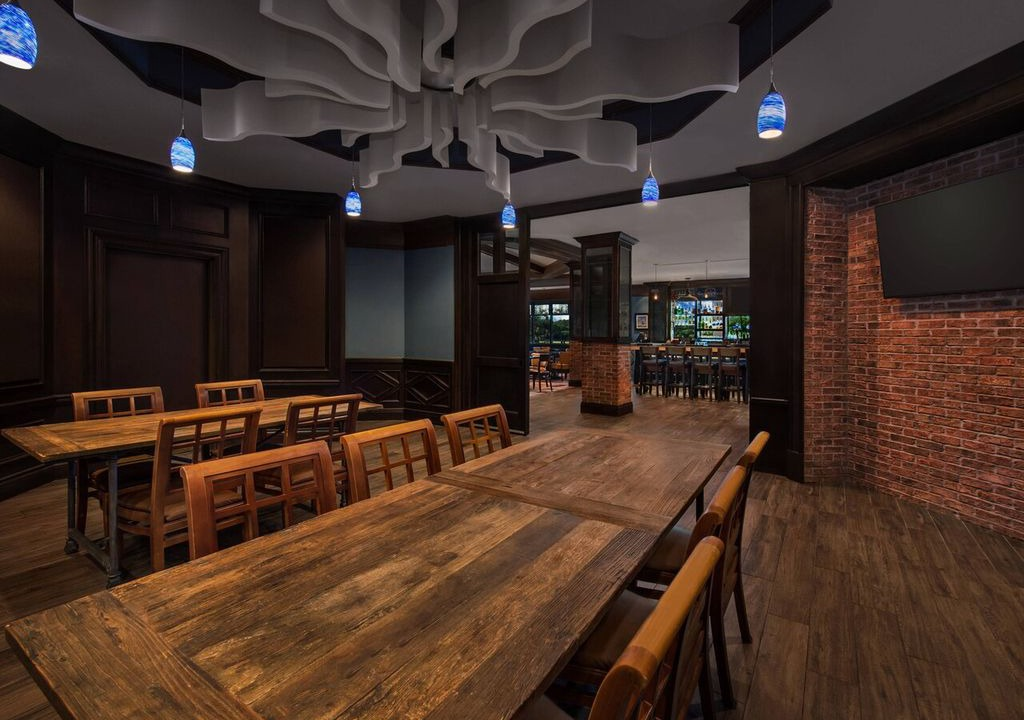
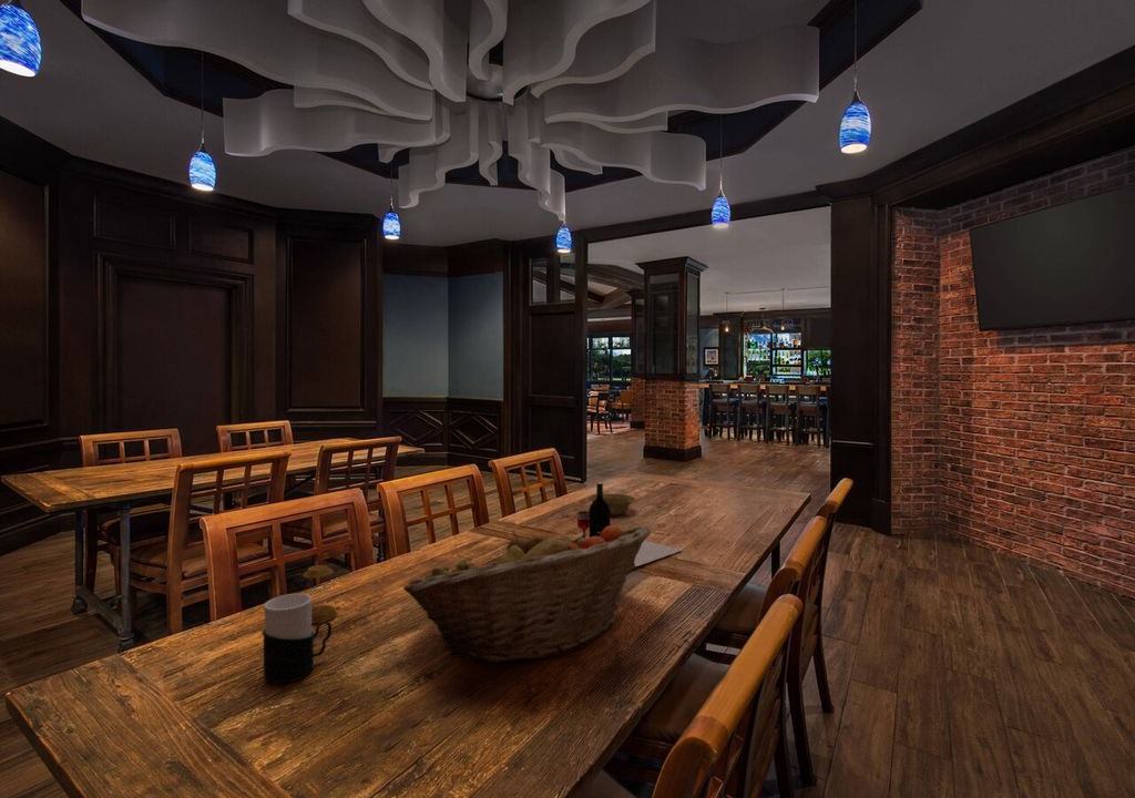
+ bowl [586,493,636,516]
+ salt shaker [301,564,338,624]
+ wine bottle [576,482,684,567]
+ cup [262,593,333,685]
+ fruit basket [402,524,653,664]
